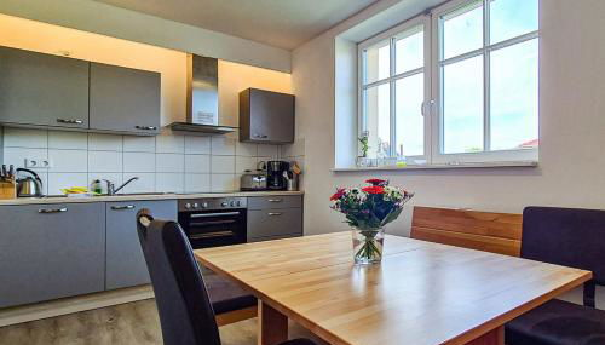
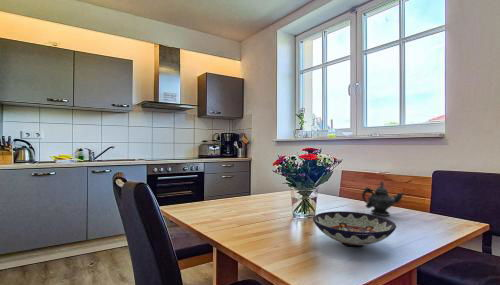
+ bowl [312,210,397,249]
+ teapot [361,180,405,217]
